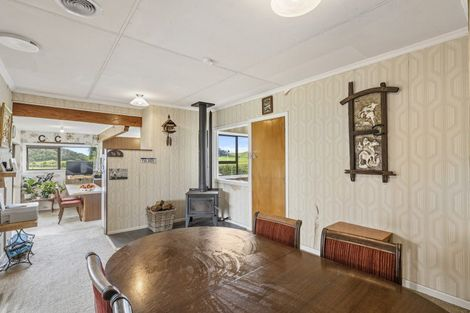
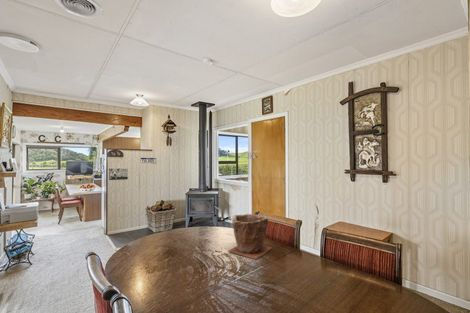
+ plant pot [227,213,273,260]
